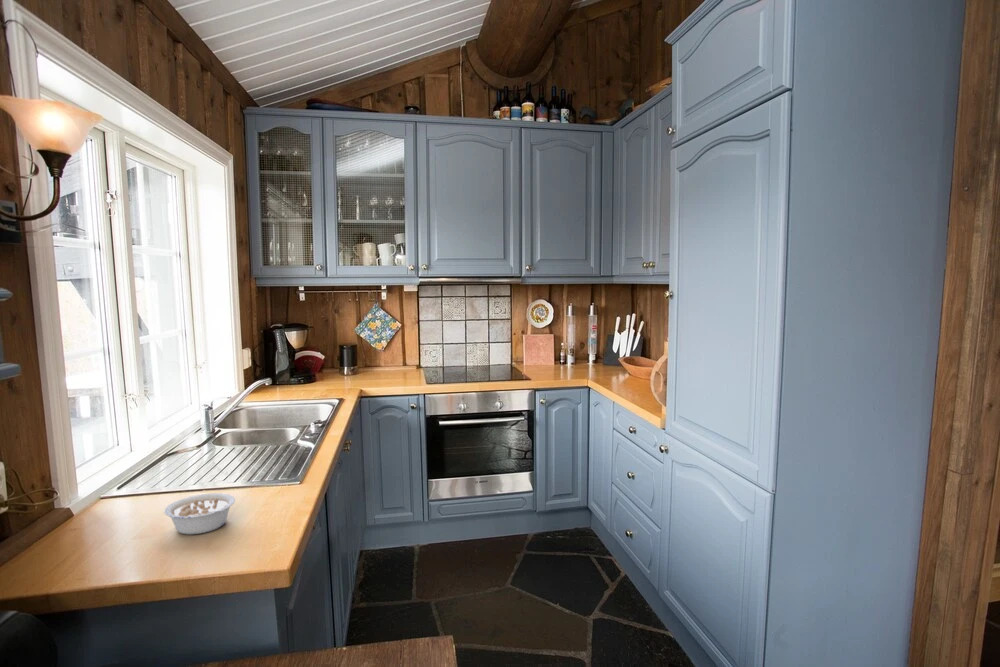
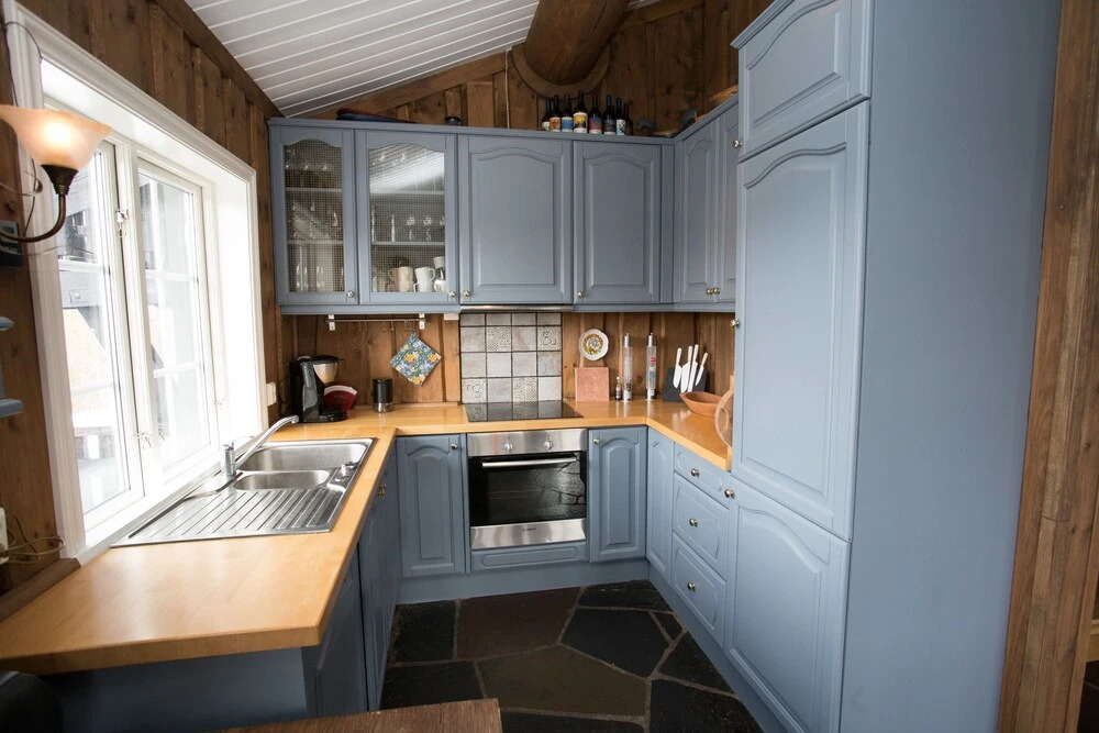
- legume [163,492,236,535]
